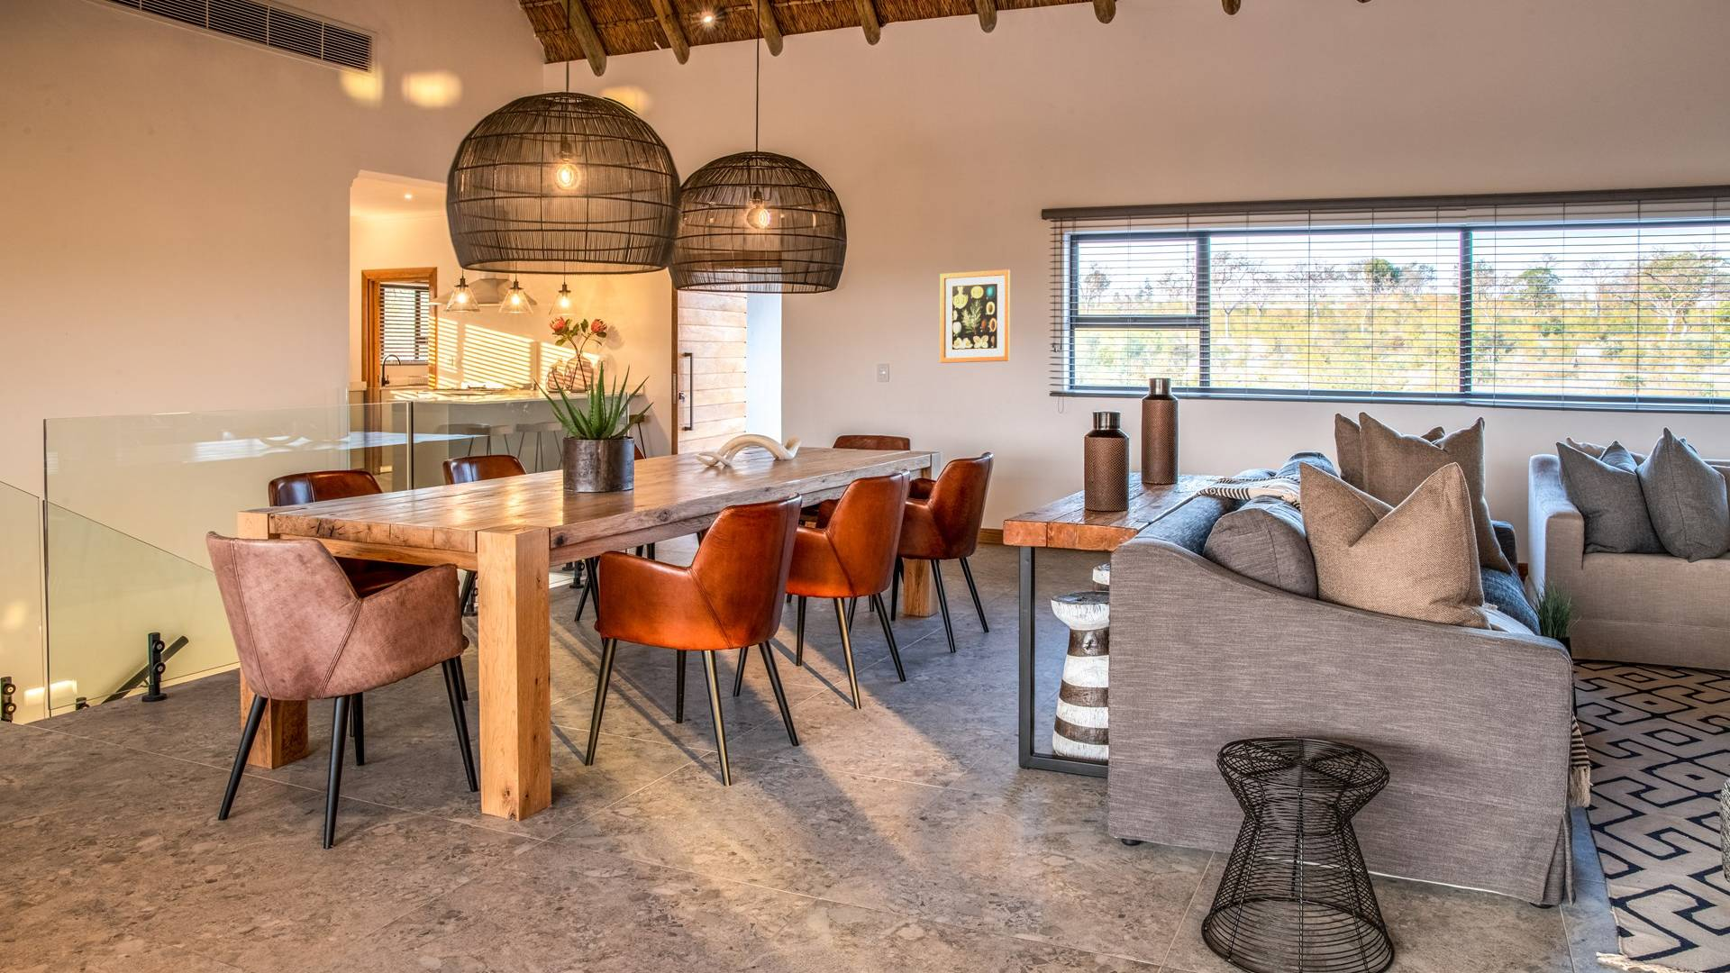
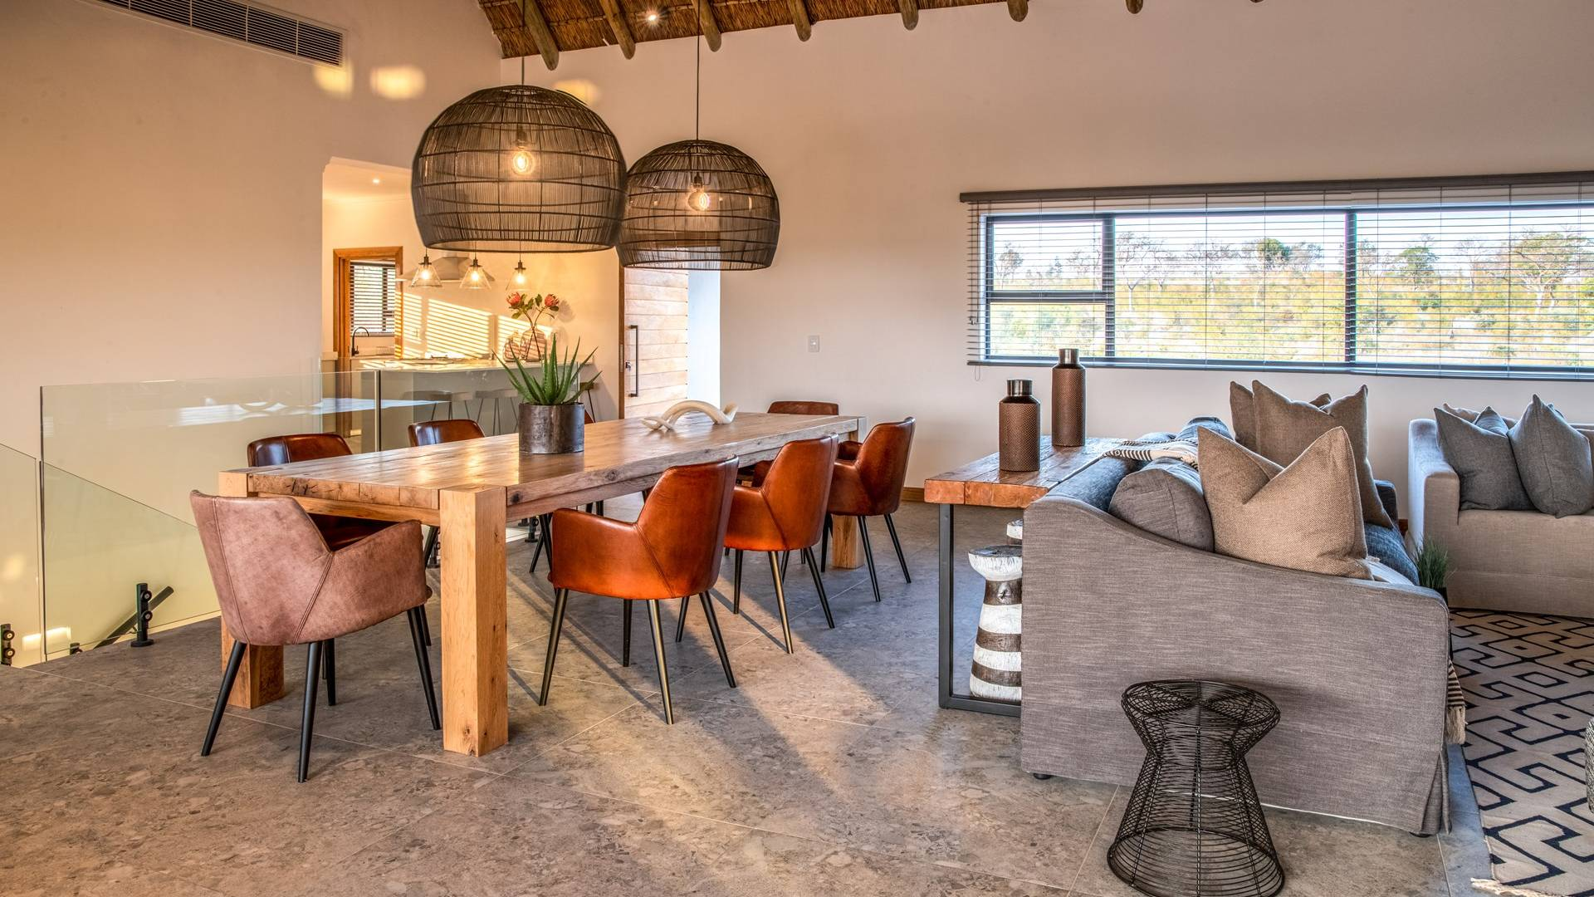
- wall art [939,268,1011,364]
